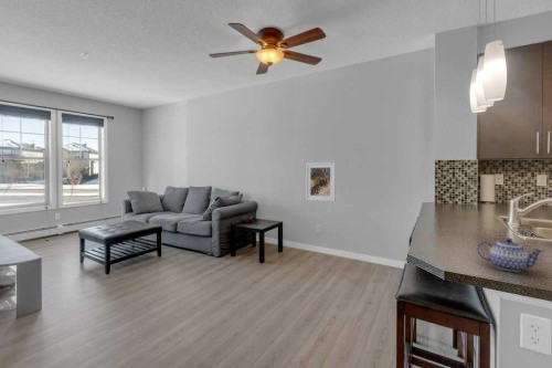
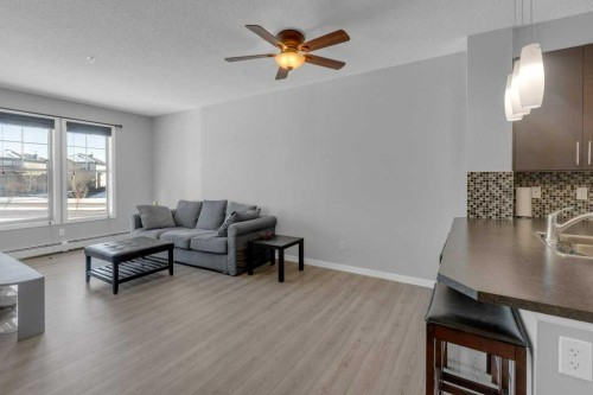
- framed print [305,161,337,202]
- teapot [476,238,544,273]
